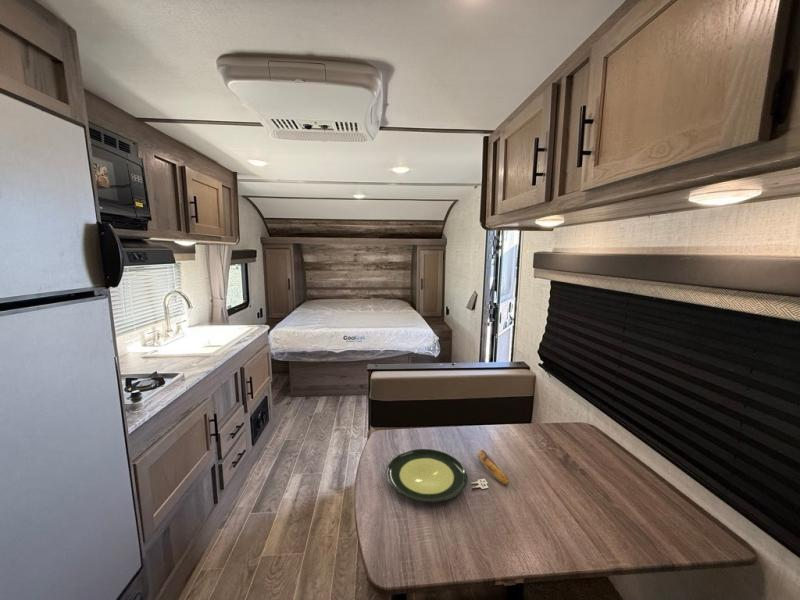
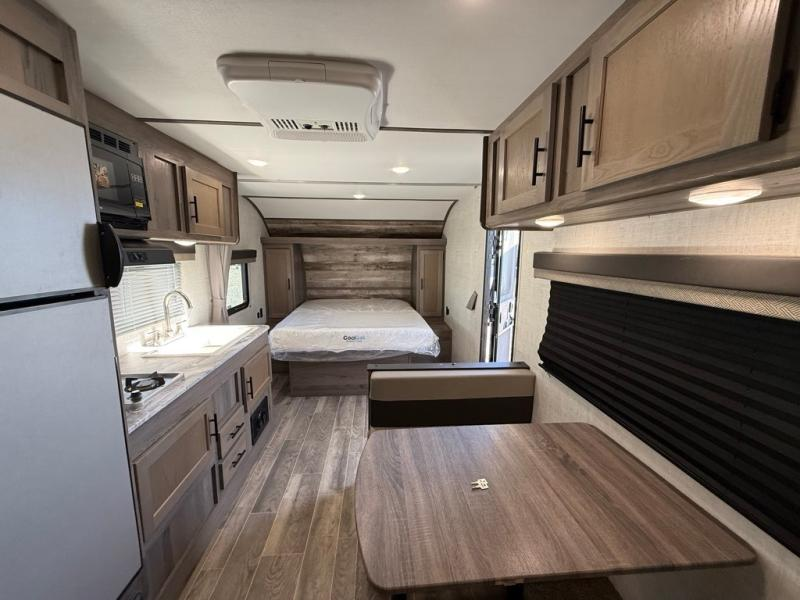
- plate [385,448,469,504]
- banana [477,449,510,486]
